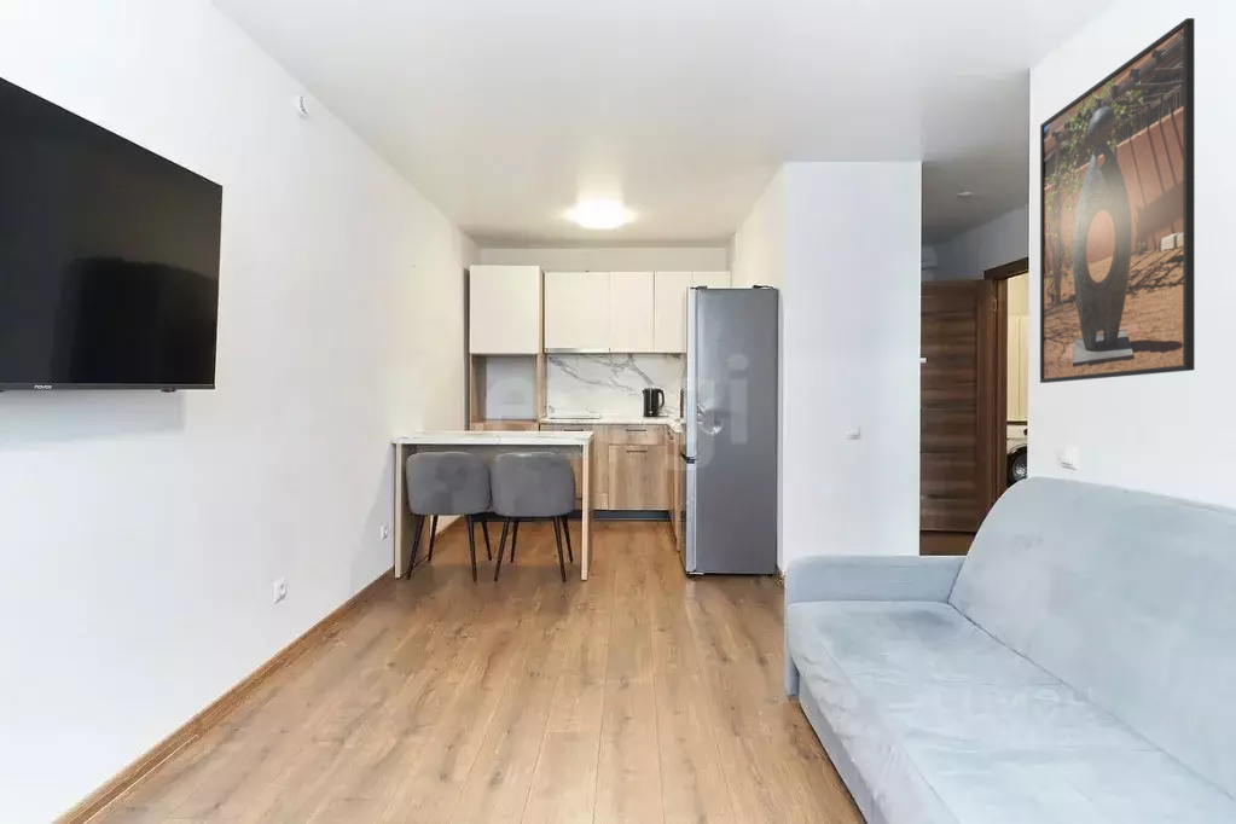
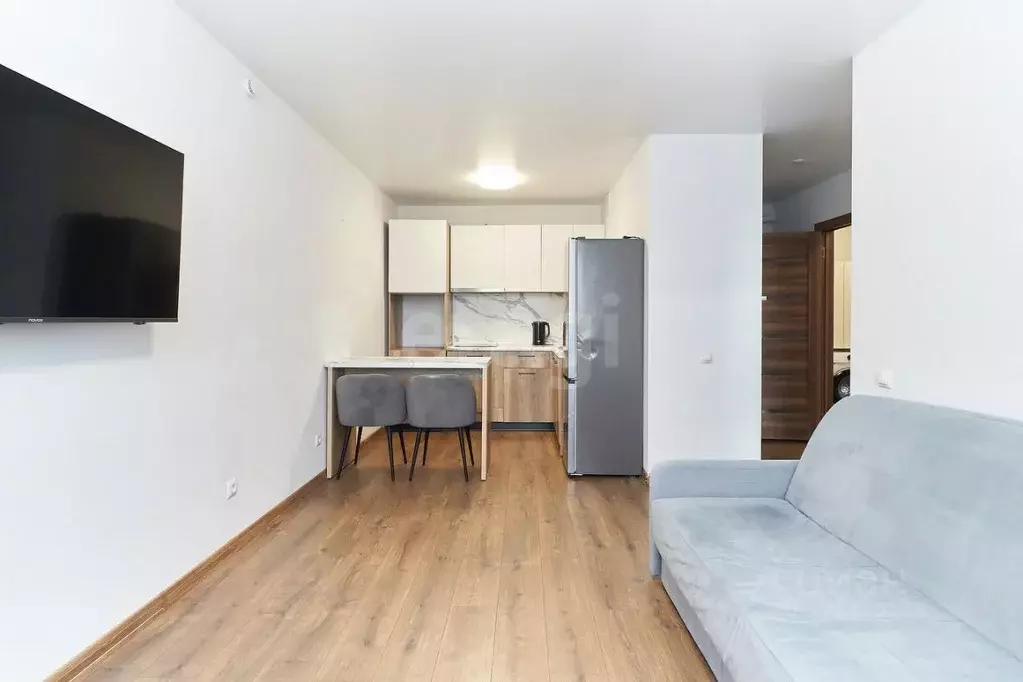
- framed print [1039,17,1196,384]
